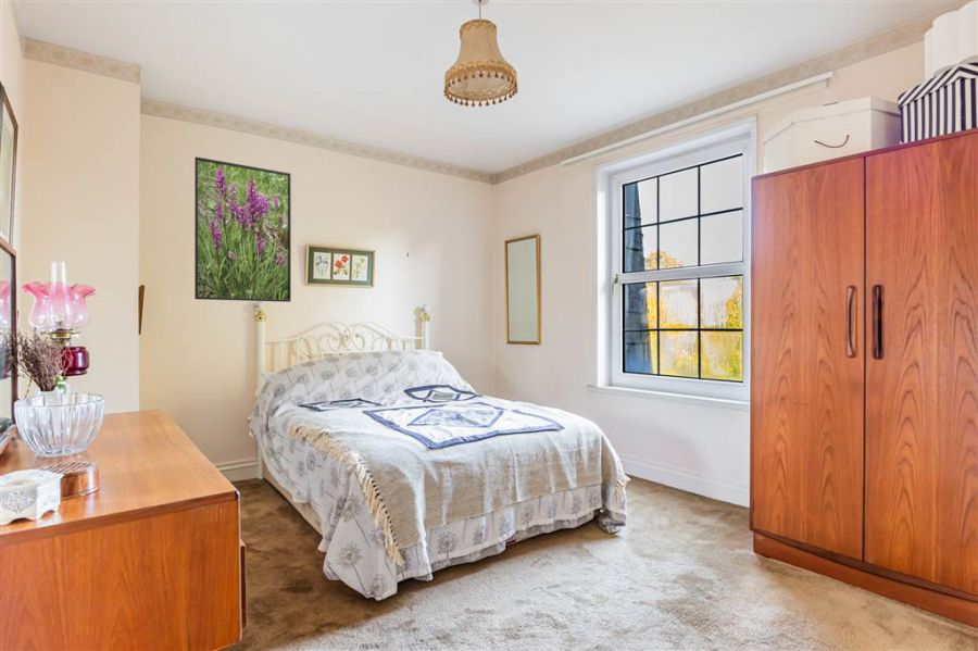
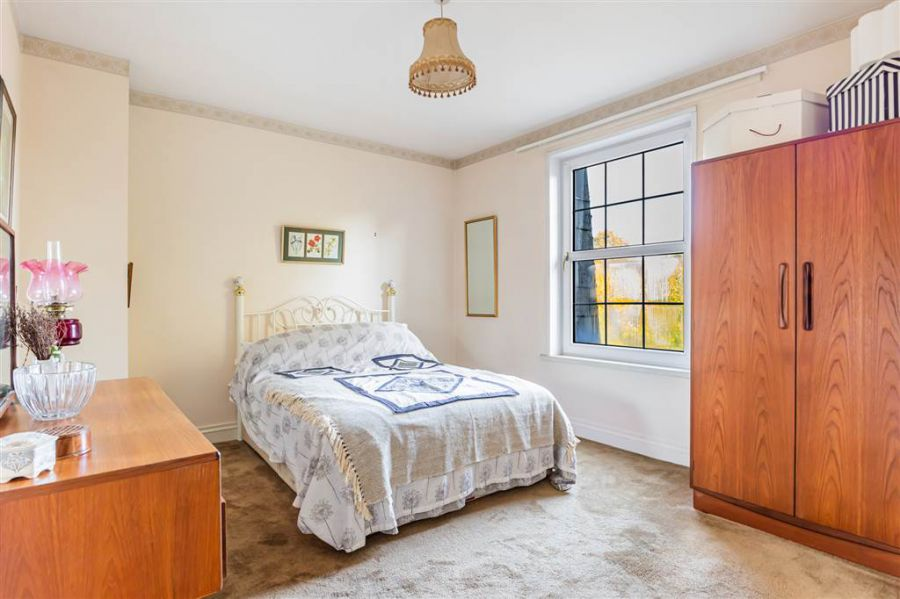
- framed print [193,155,292,303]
